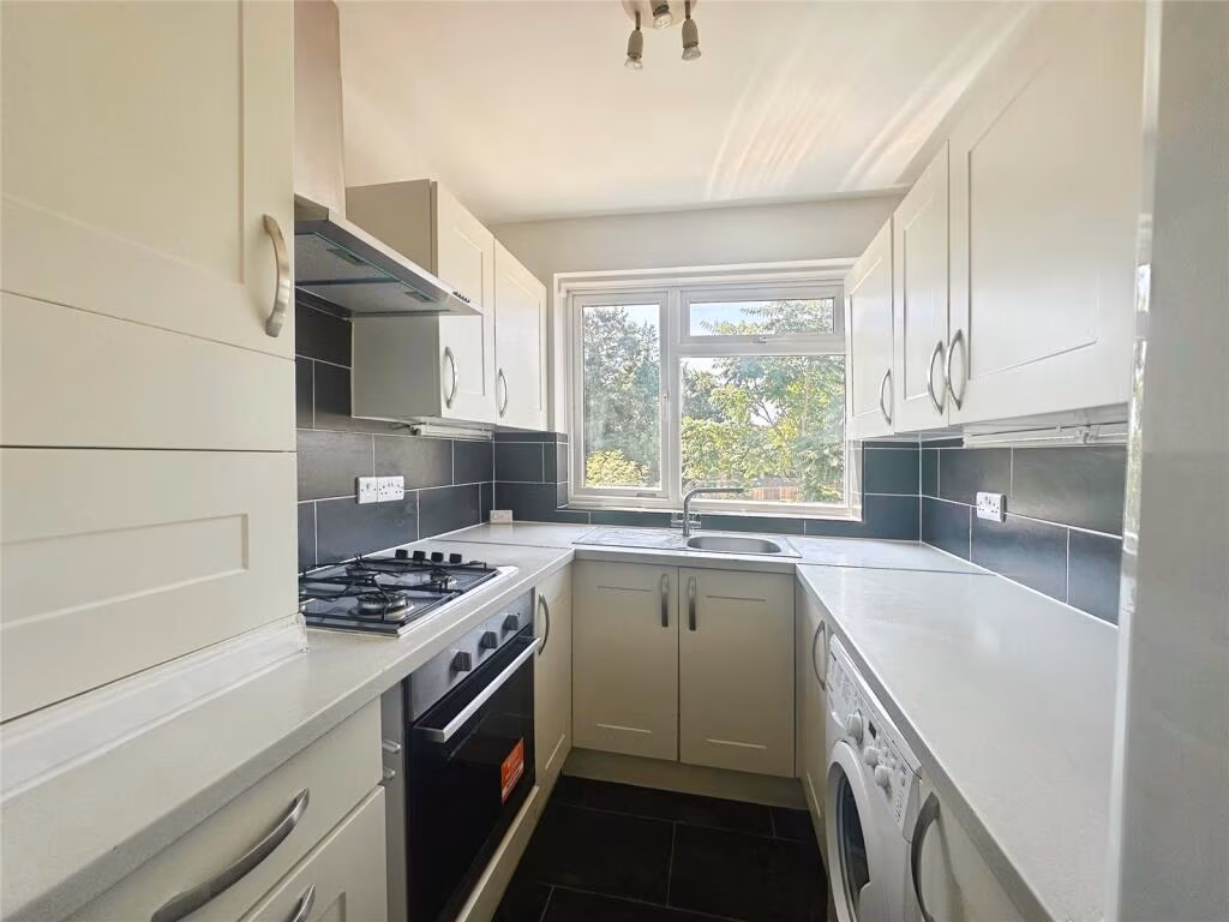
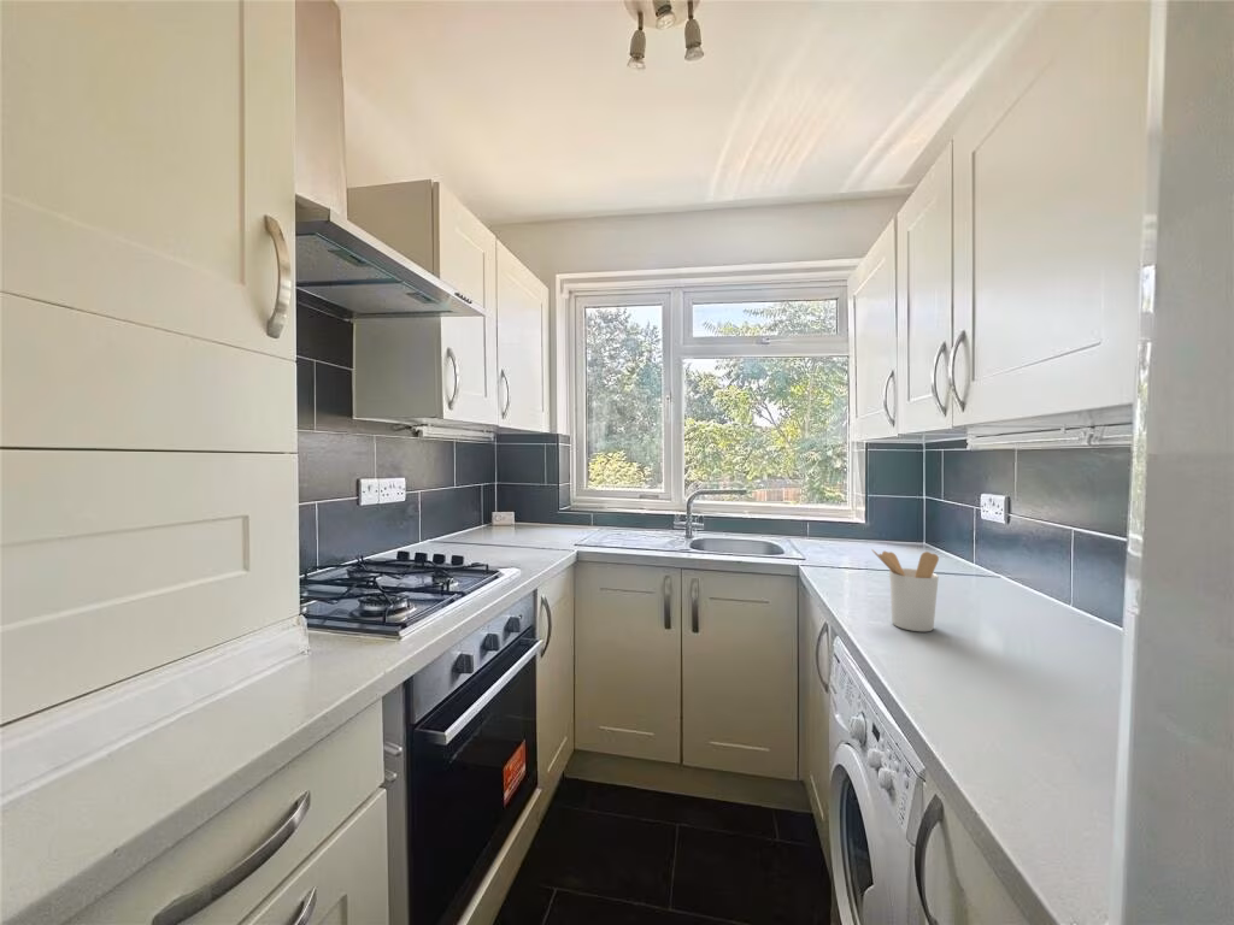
+ utensil holder [870,548,940,632]
